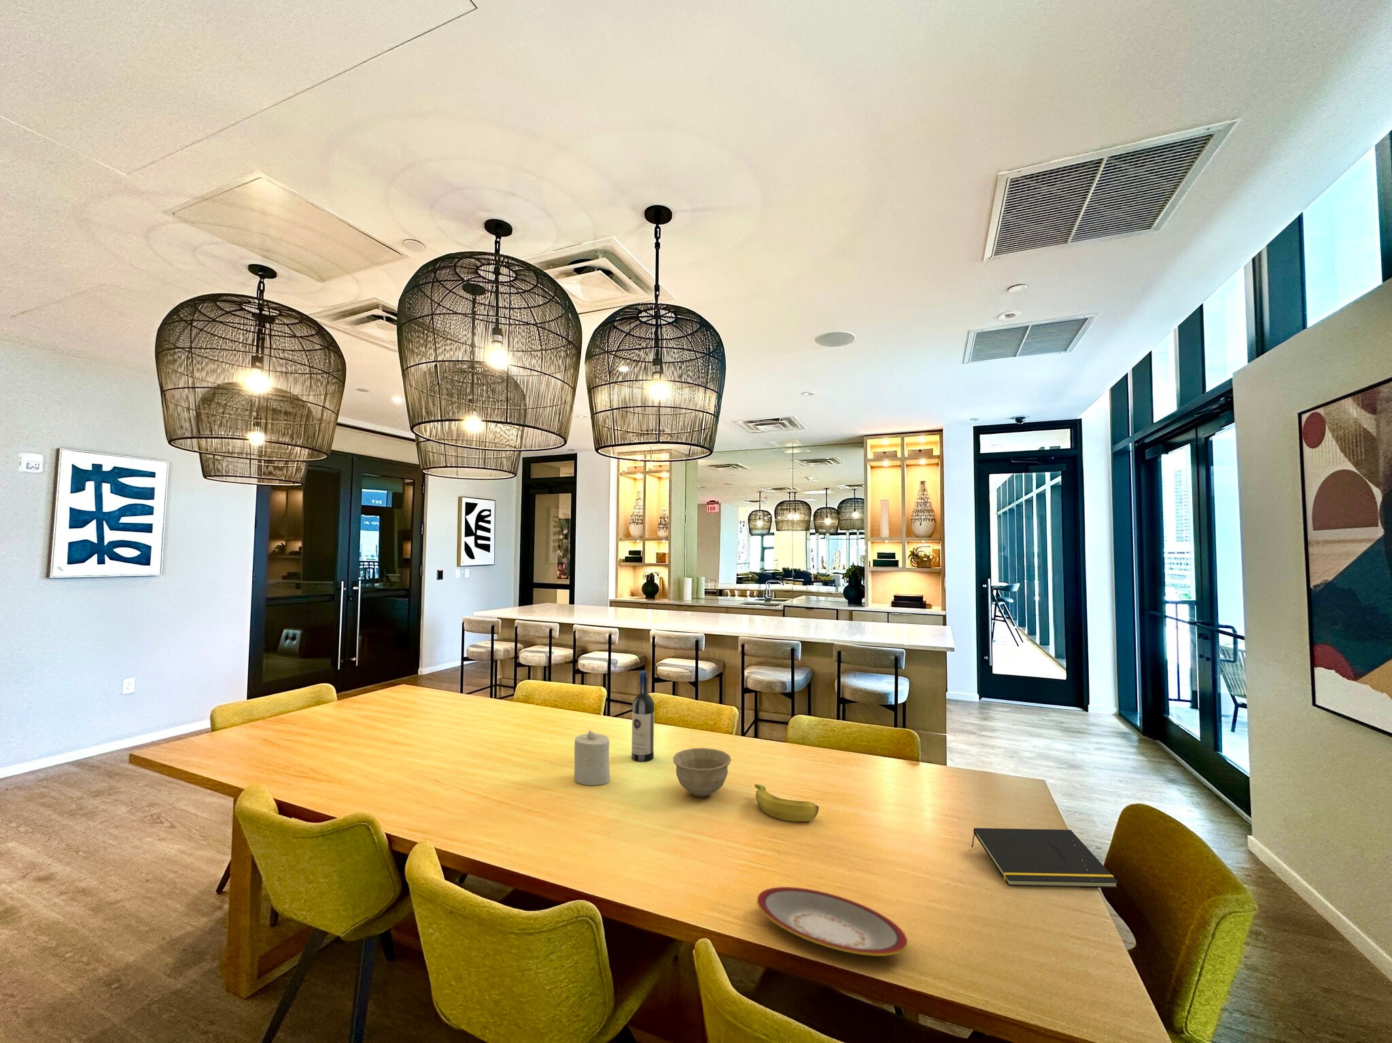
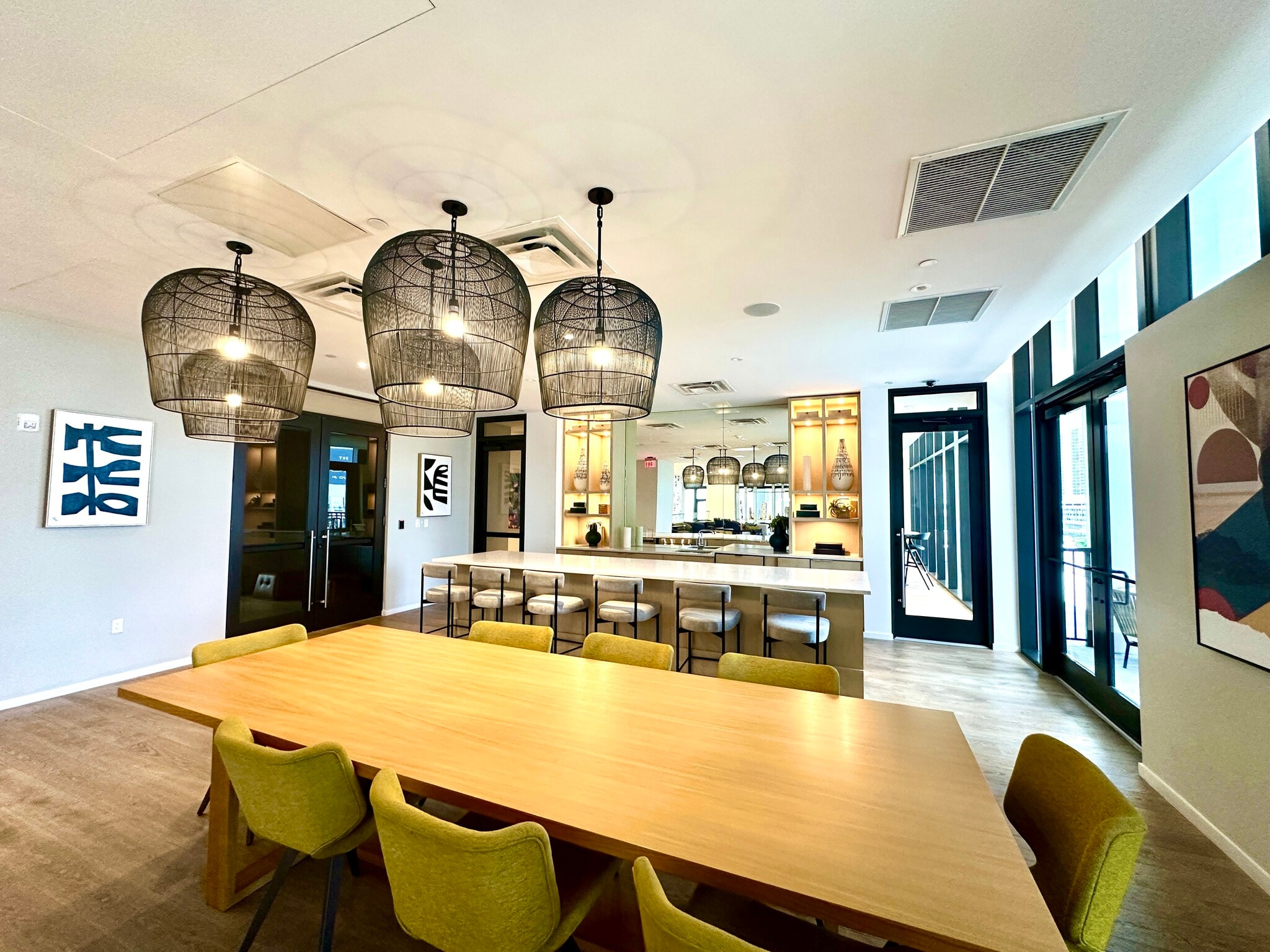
- wine bottle [630,669,654,763]
- bowl [672,747,732,798]
- notepad [971,827,1119,889]
- banana [754,783,820,823]
- candle [573,730,611,787]
- plate [756,886,908,956]
